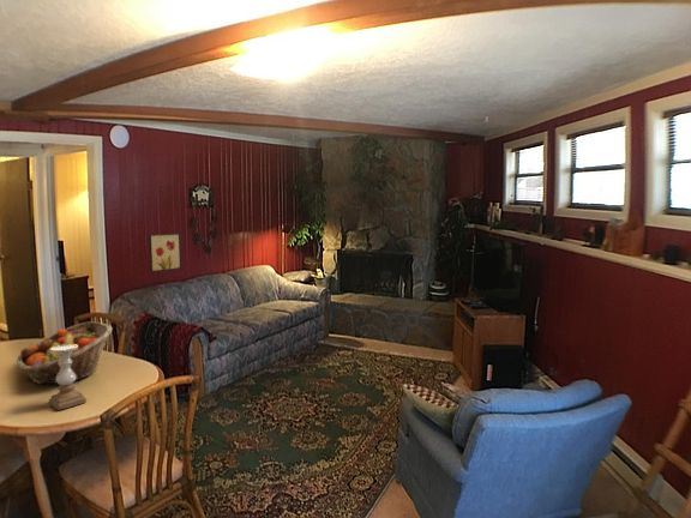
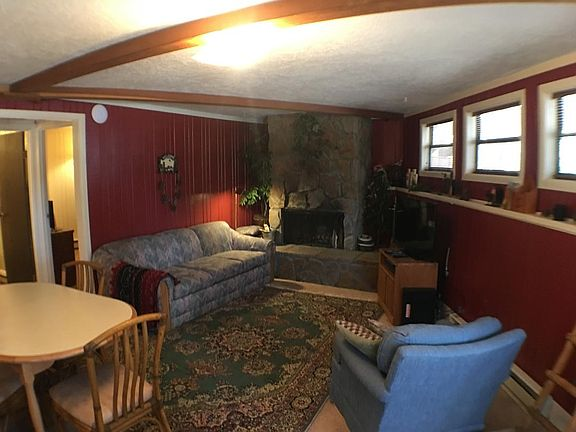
- wall art [148,233,182,273]
- candle holder [48,344,88,411]
- fruit basket [16,320,113,385]
